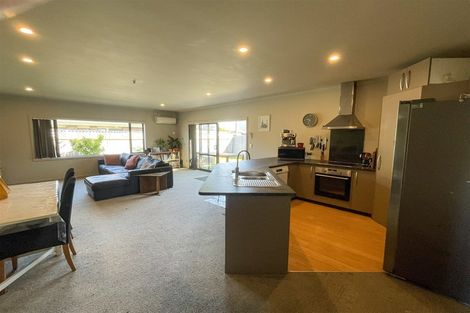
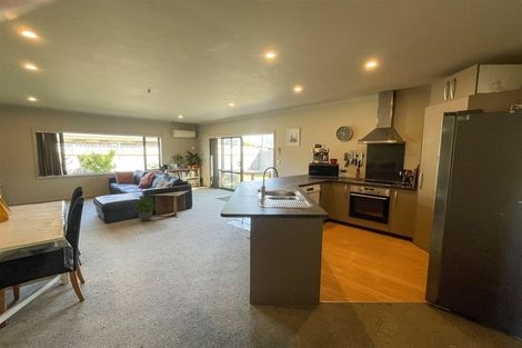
+ potted plant [133,196,158,222]
